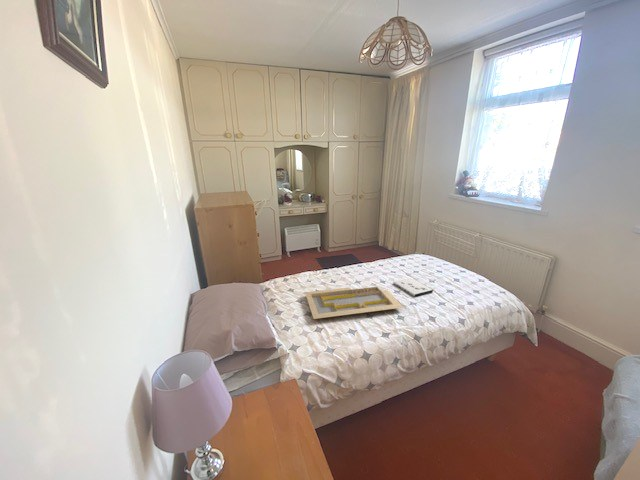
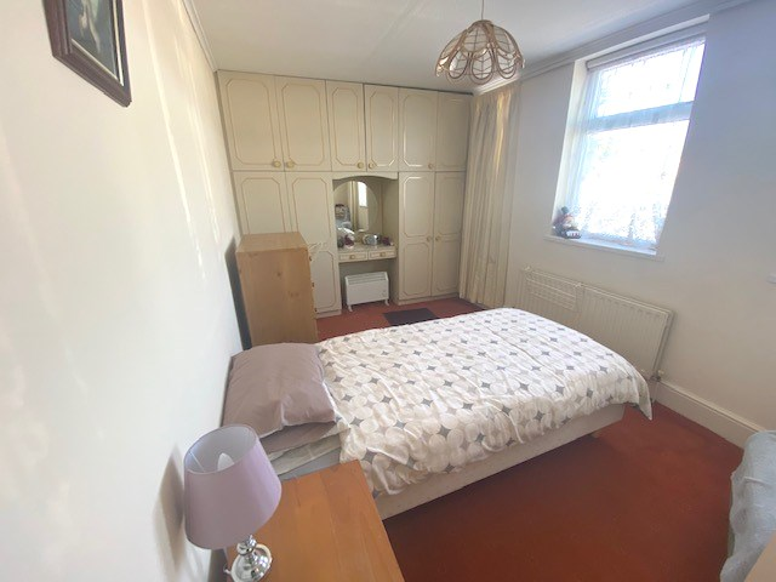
- serving tray [304,286,404,320]
- book [393,277,434,297]
